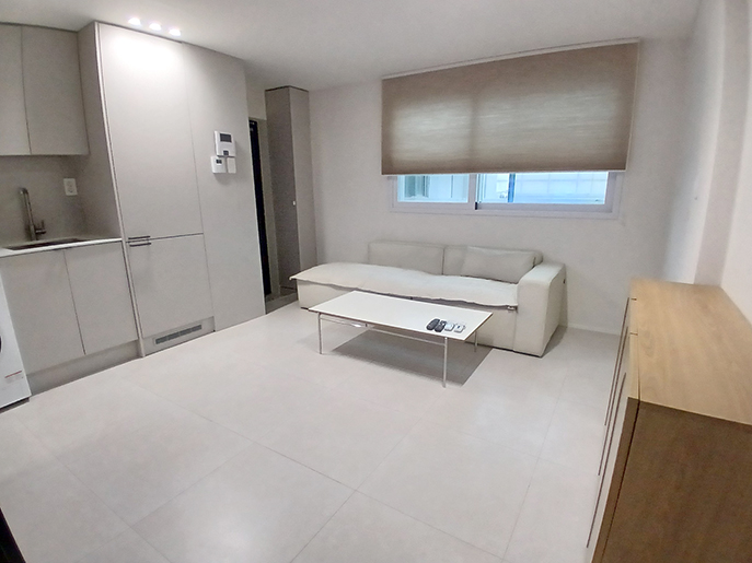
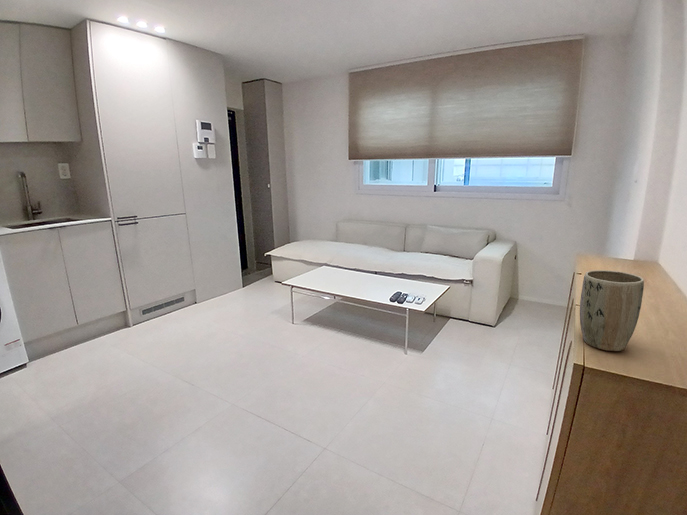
+ plant pot [579,269,645,352]
